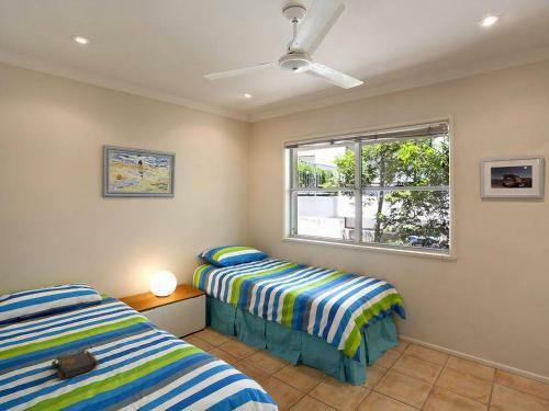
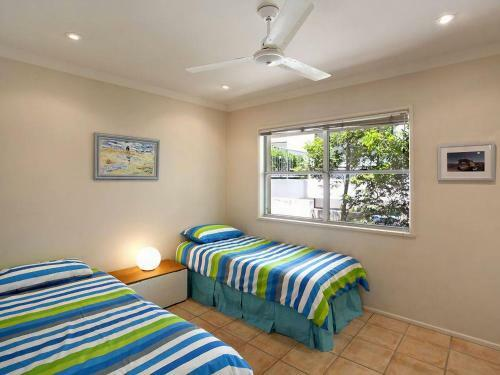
- book [51,349,100,379]
